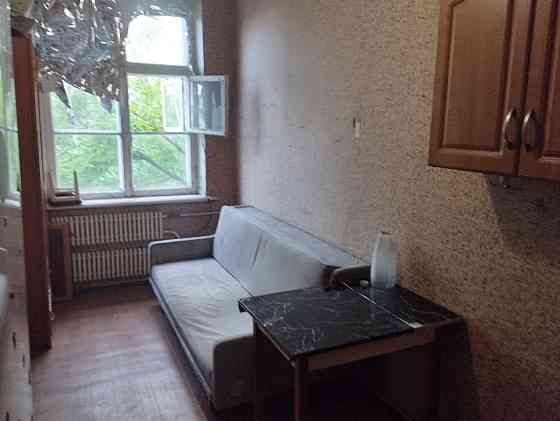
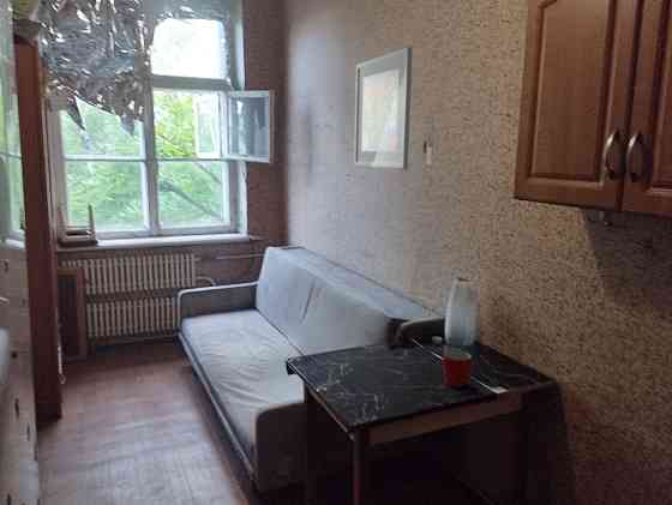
+ mug [442,349,473,387]
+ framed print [353,46,413,169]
